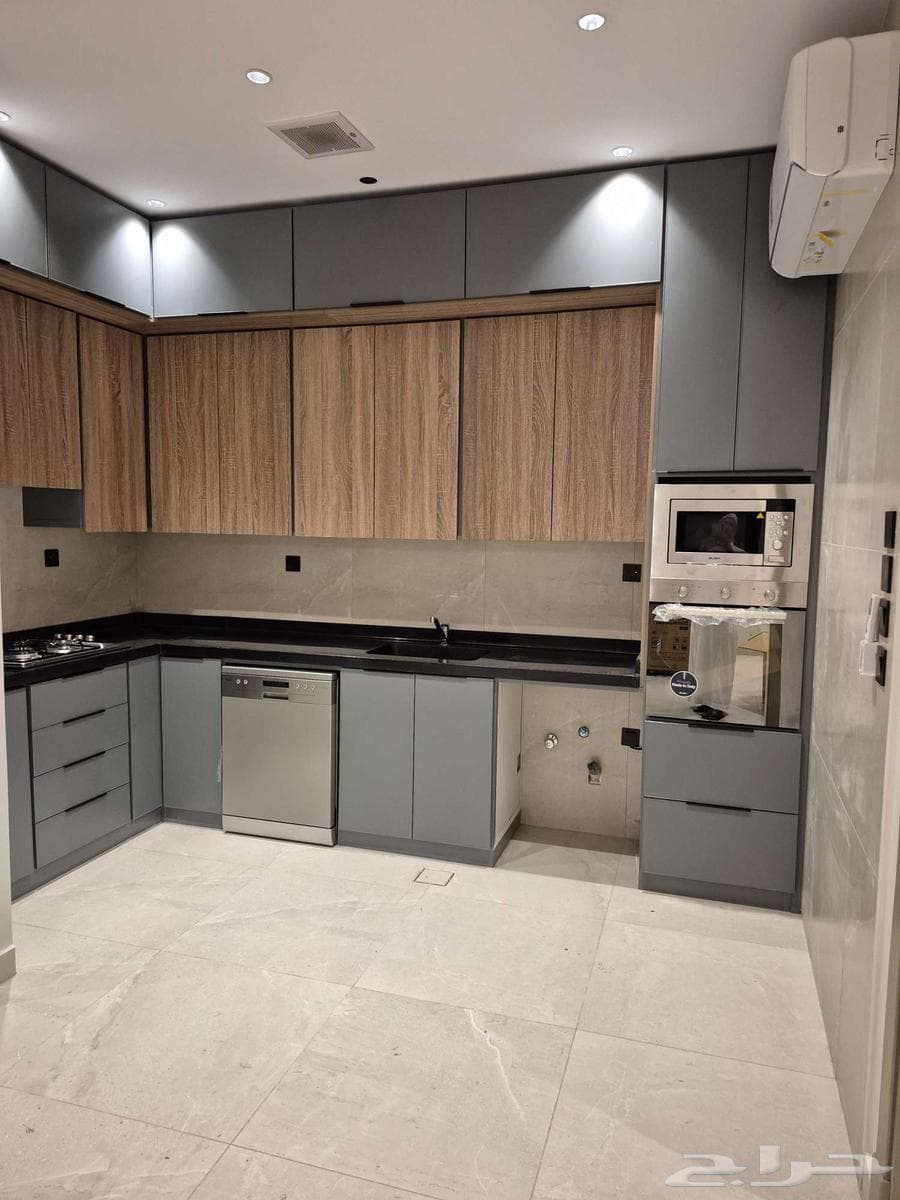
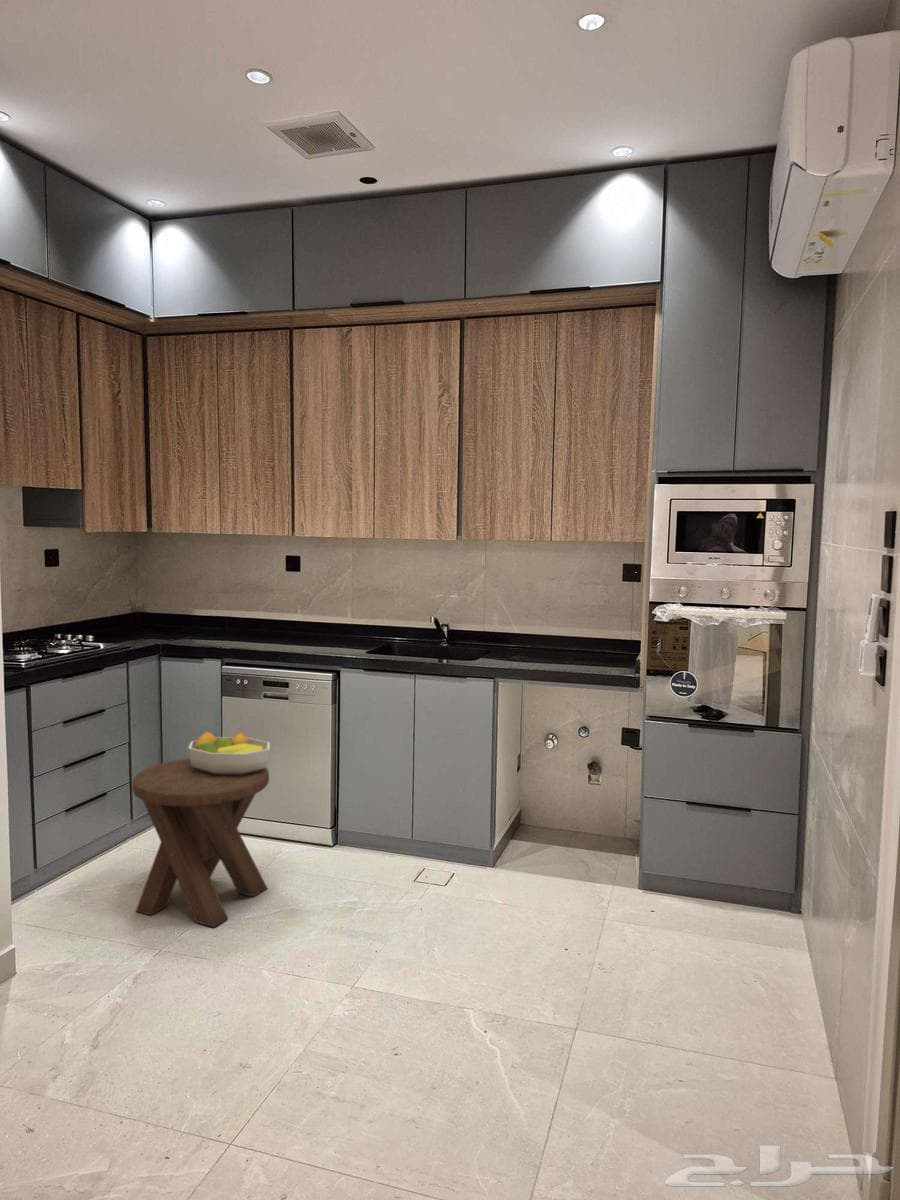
+ fruit bowl [187,731,271,775]
+ music stool [131,757,270,928]
